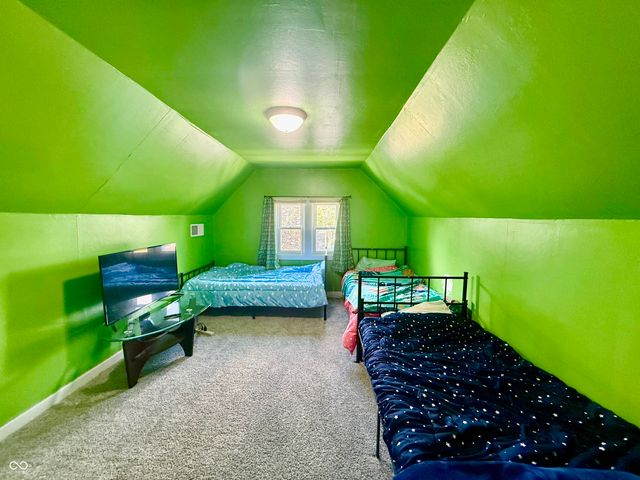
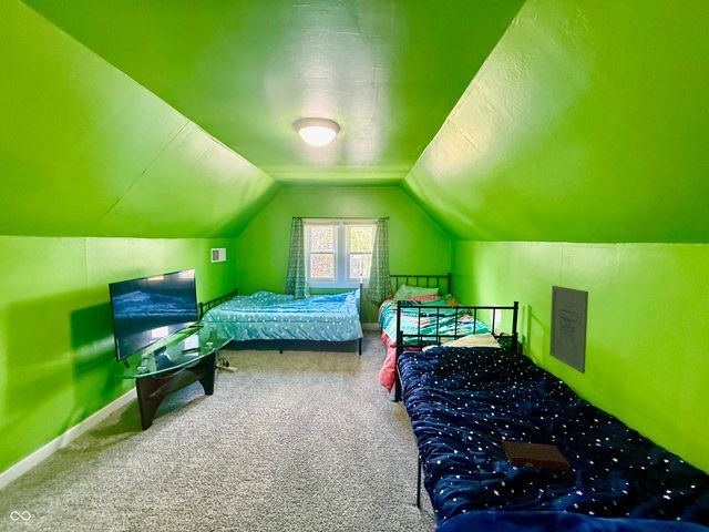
+ wall art [548,285,589,375]
+ book [502,440,572,471]
